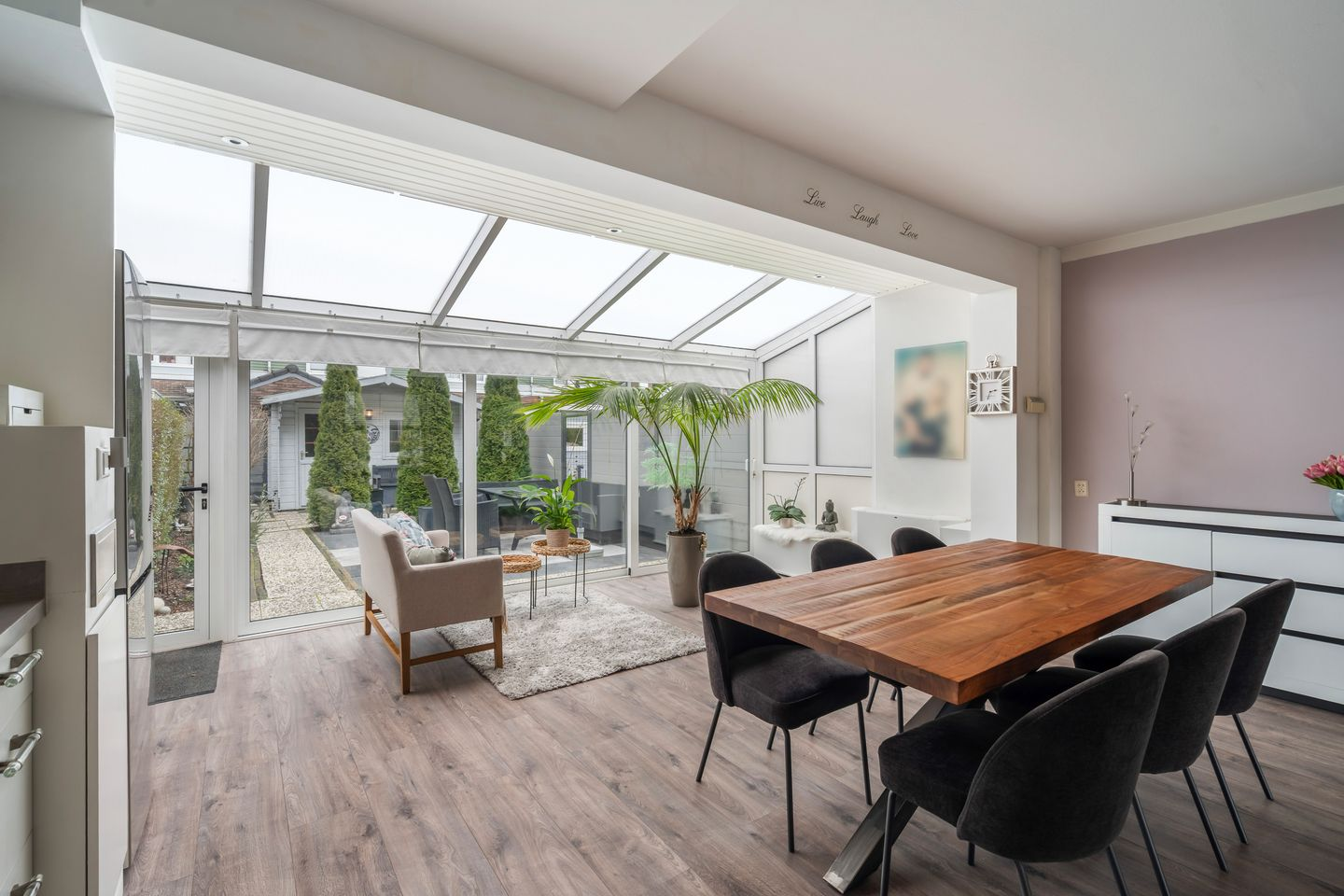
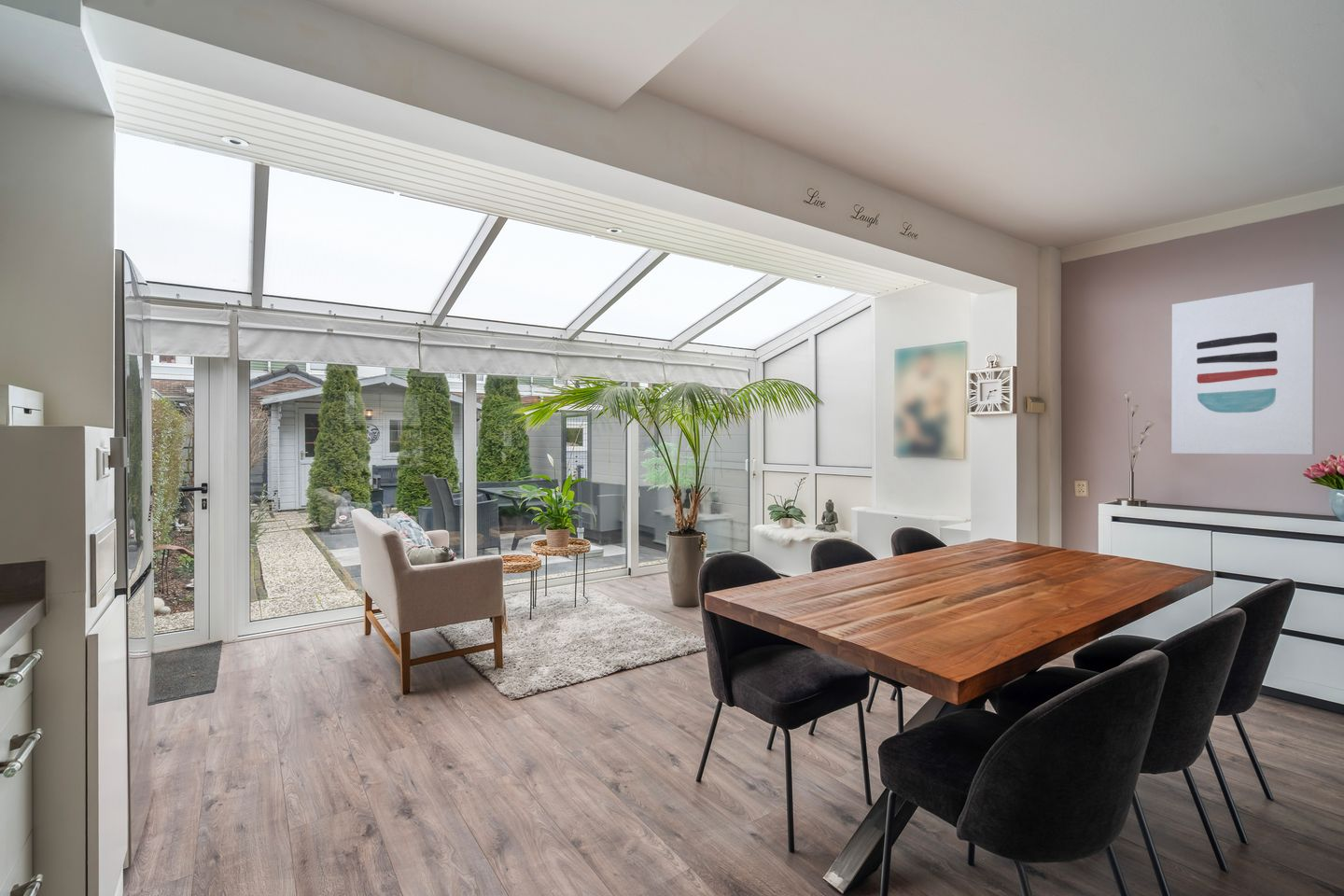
+ wall art [1170,281,1316,455]
